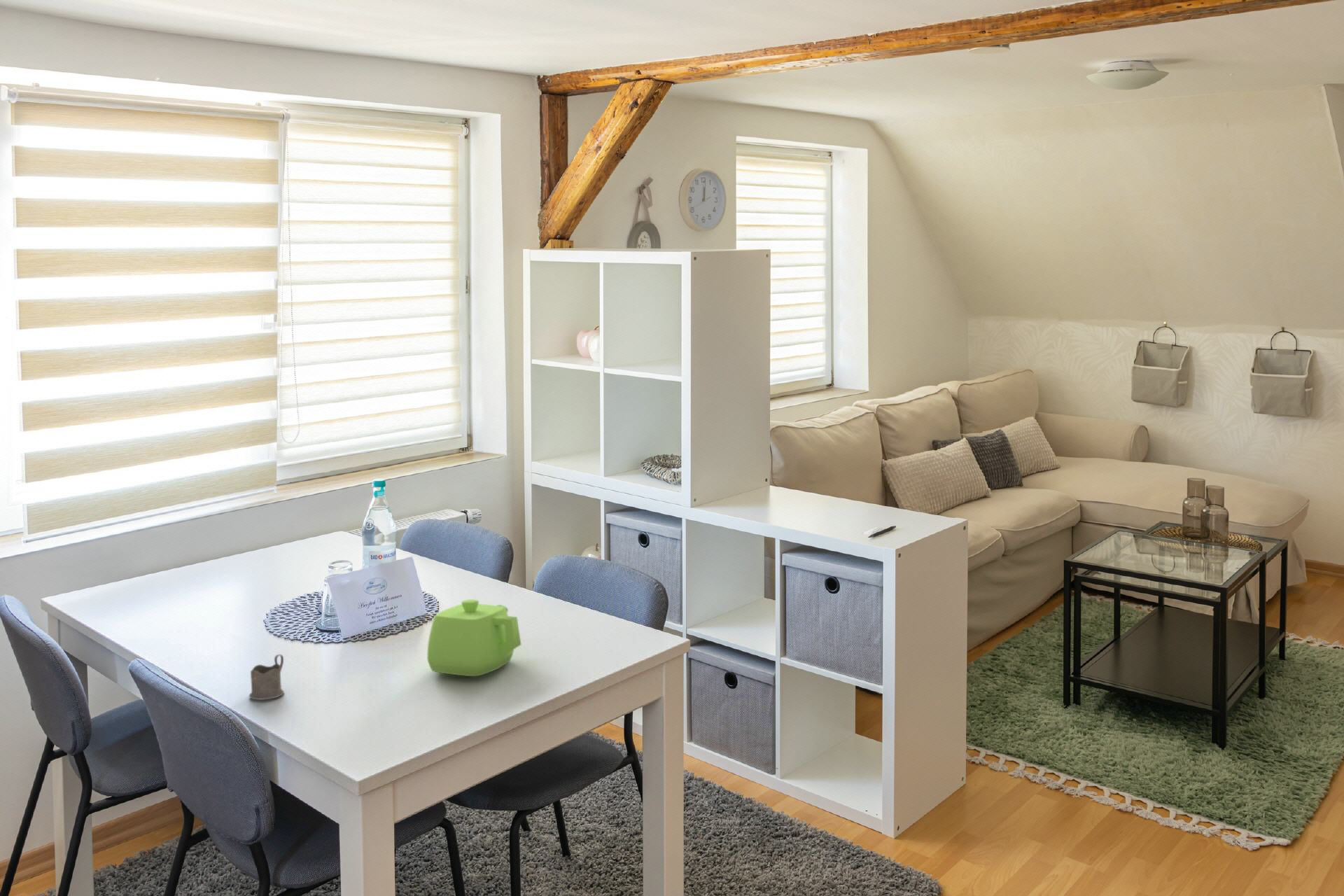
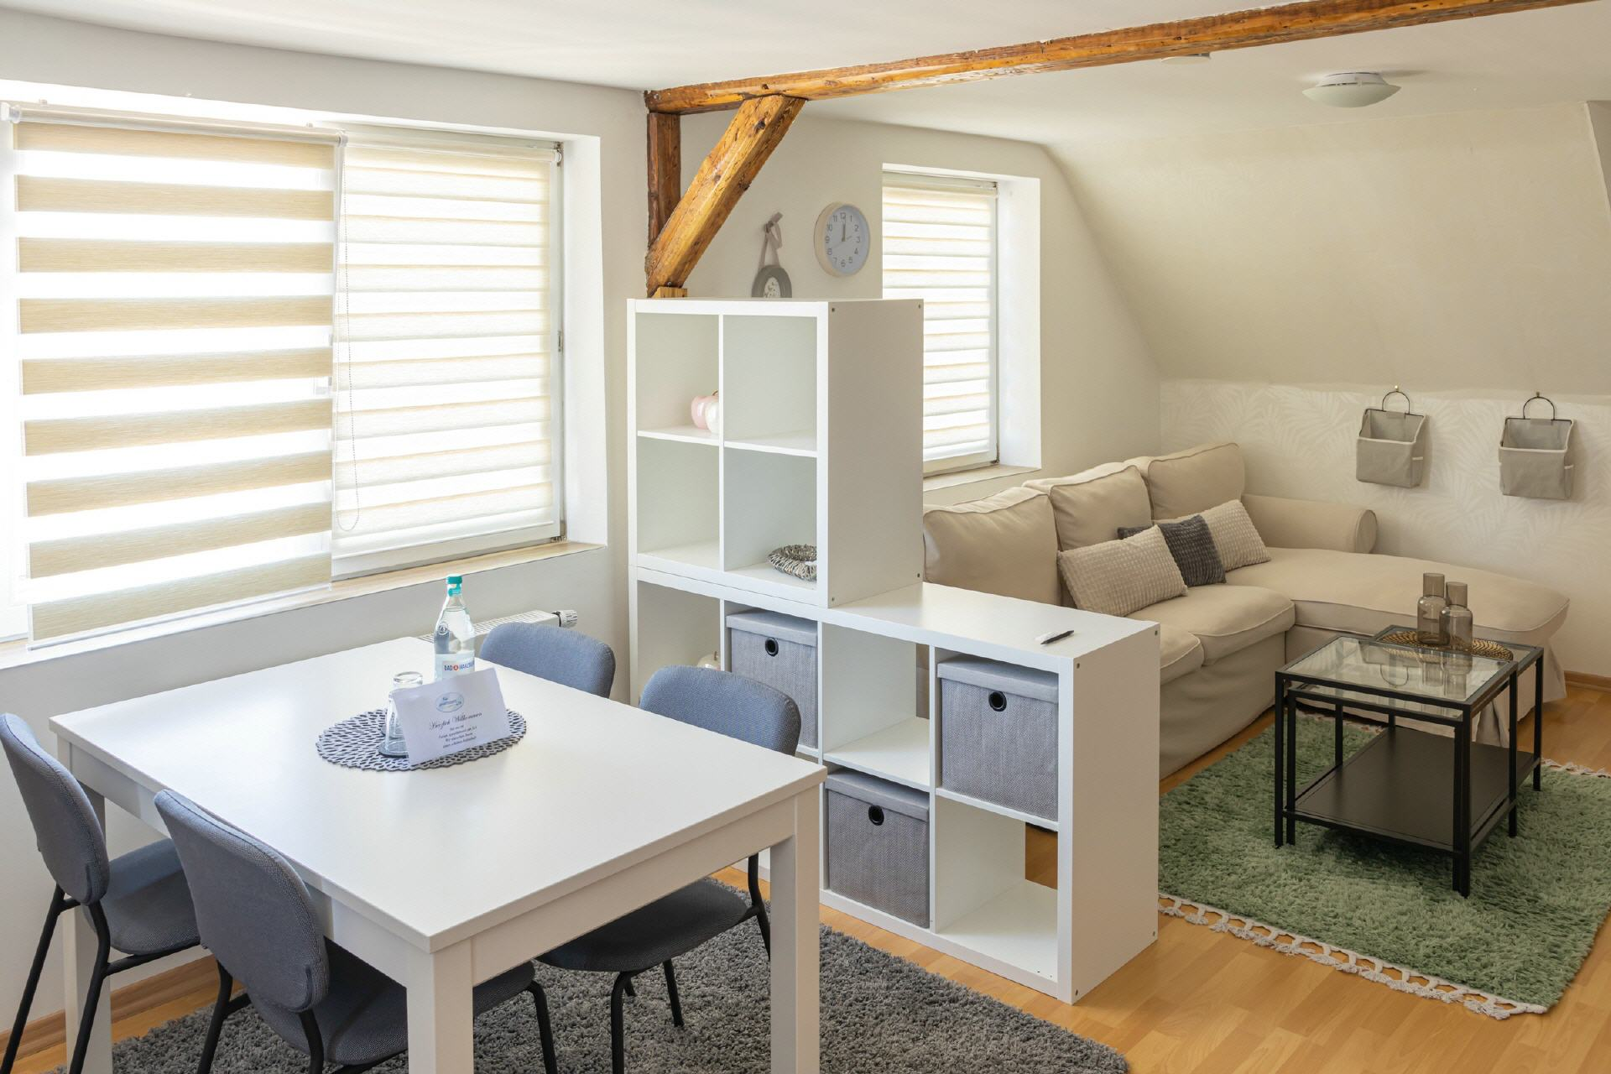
- tea glass holder [248,654,285,701]
- teapot [426,598,522,677]
